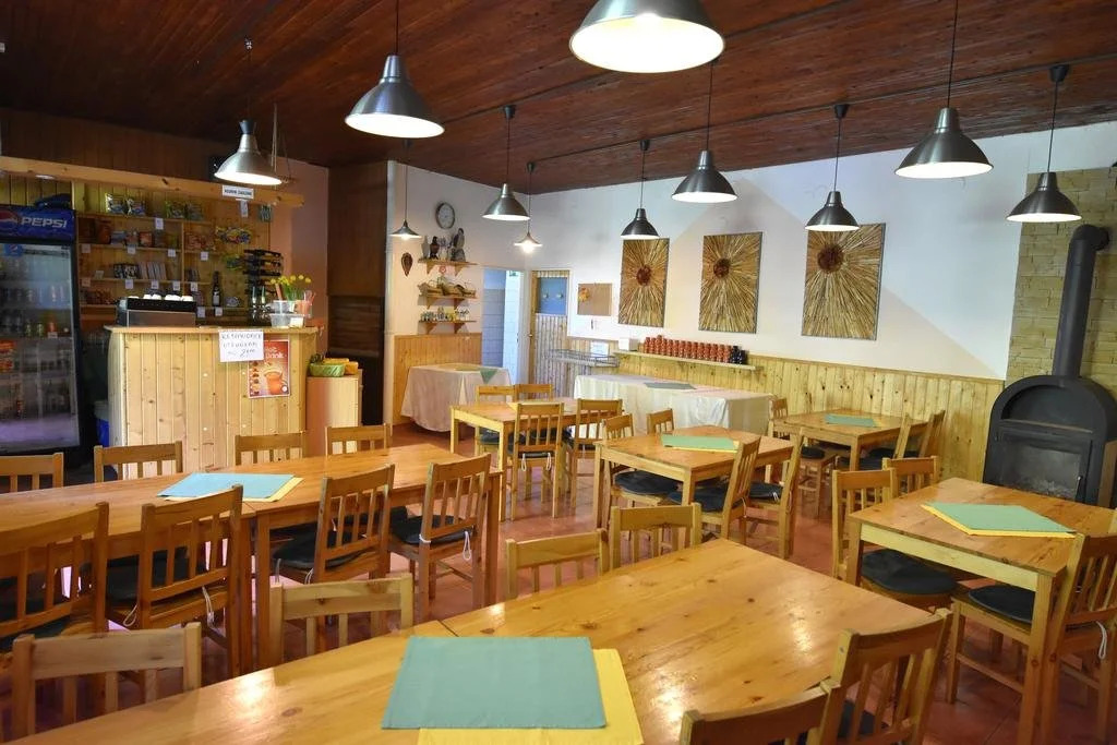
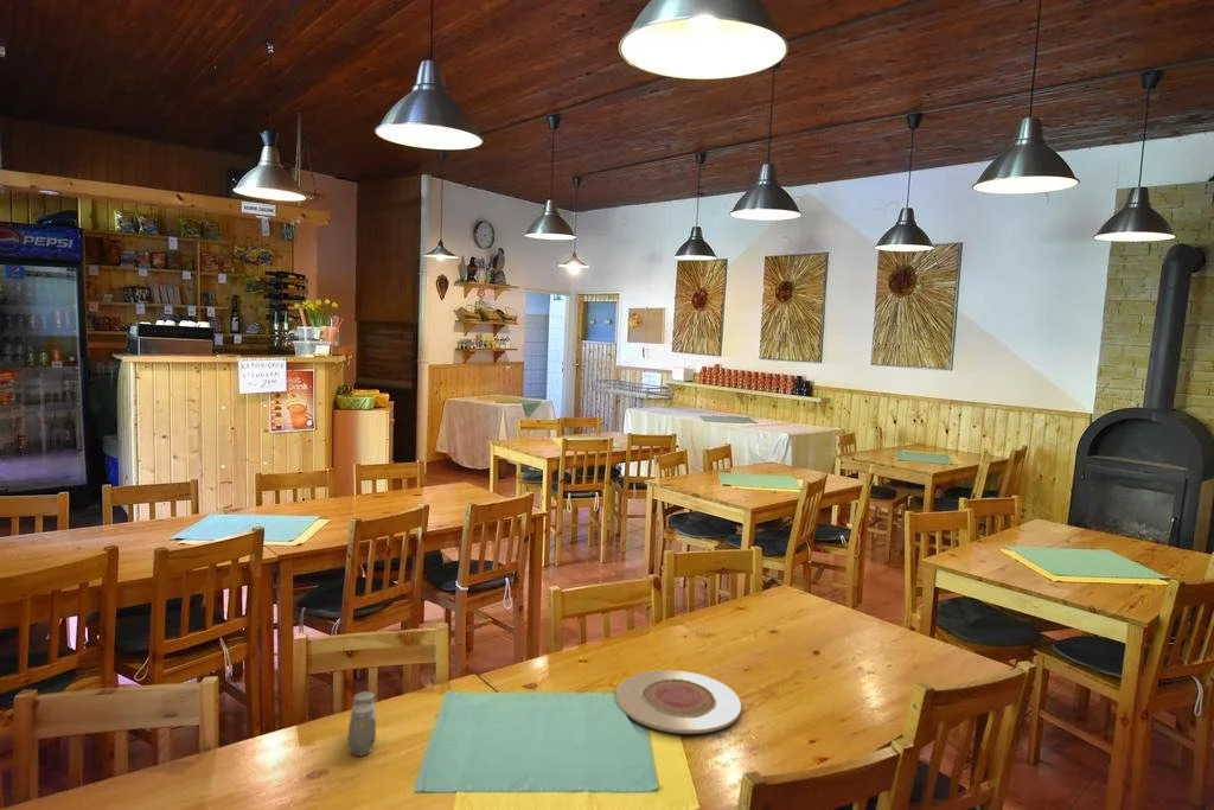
+ plate [614,669,742,735]
+ salt and pepper shaker [347,690,377,757]
